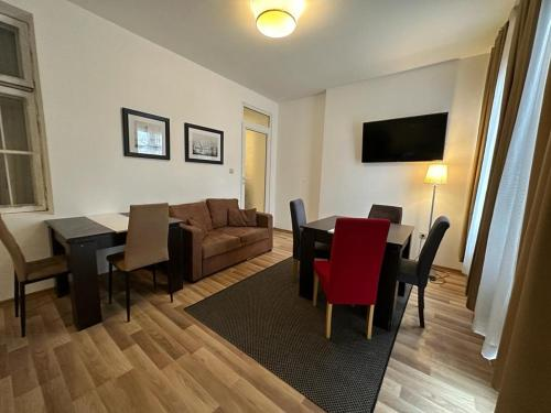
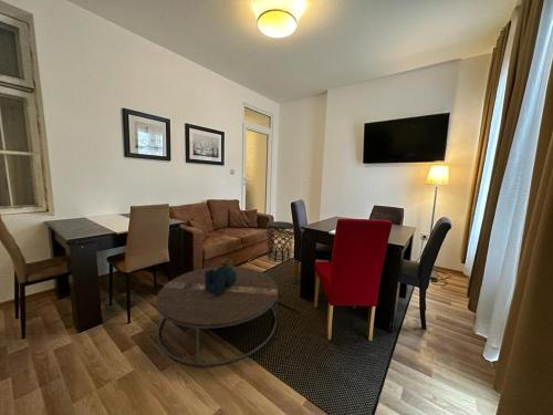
+ coffee table [155,258,279,366]
+ side table [265,220,294,263]
